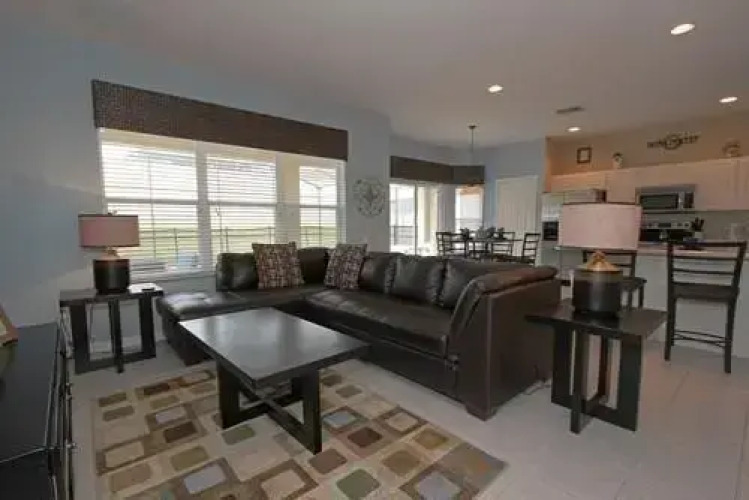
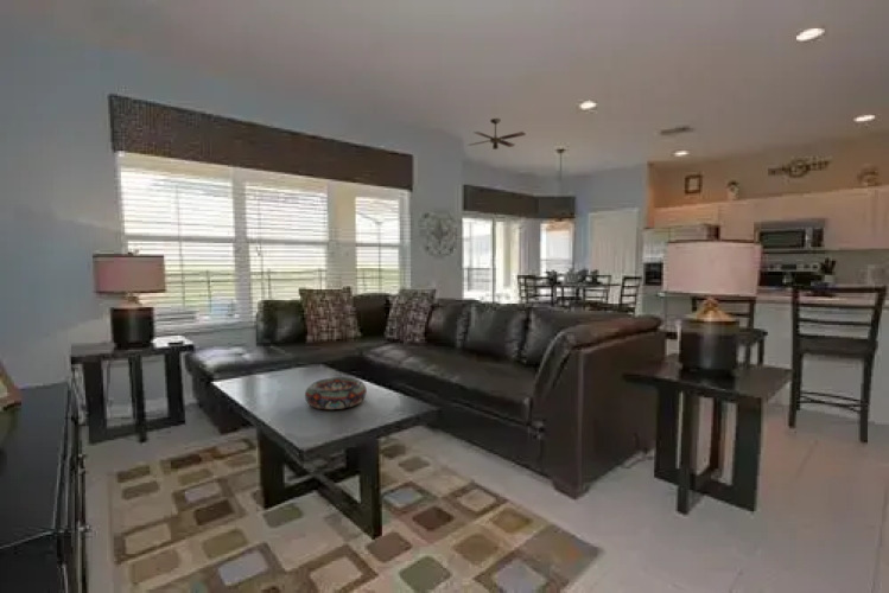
+ ceiling fan [466,117,527,151]
+ decorative bowl [304,376,368,410]
